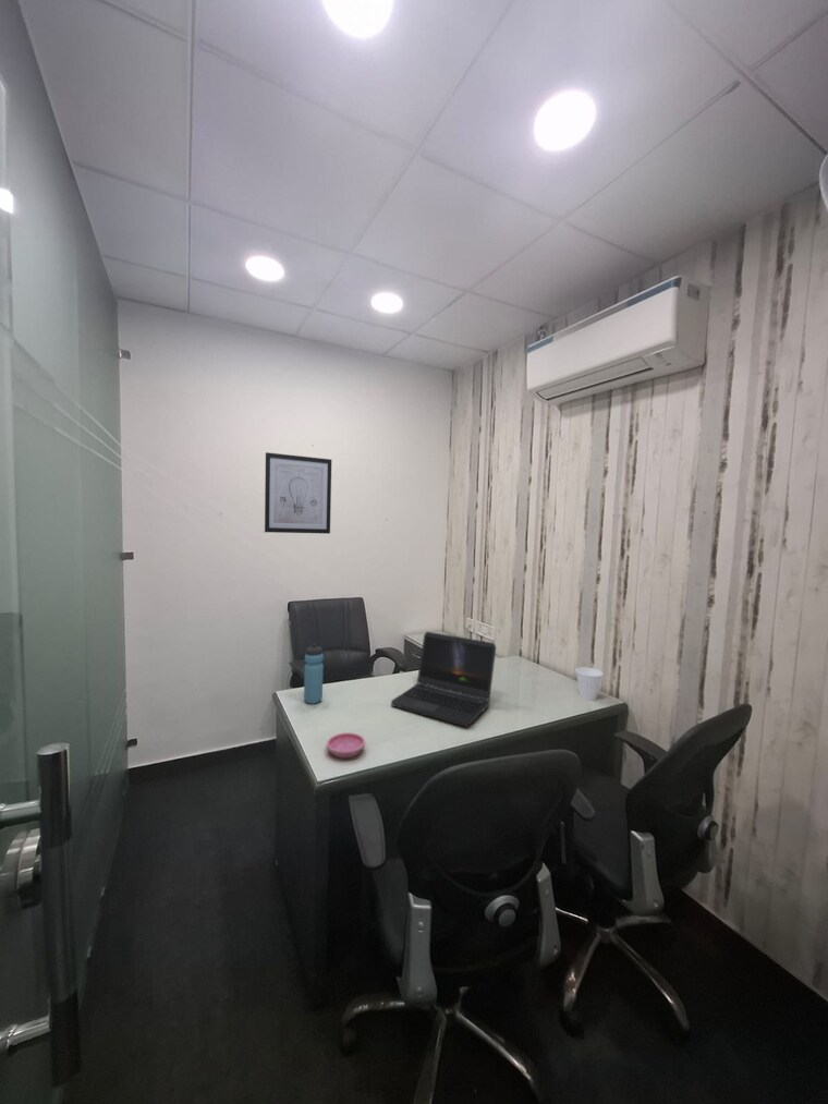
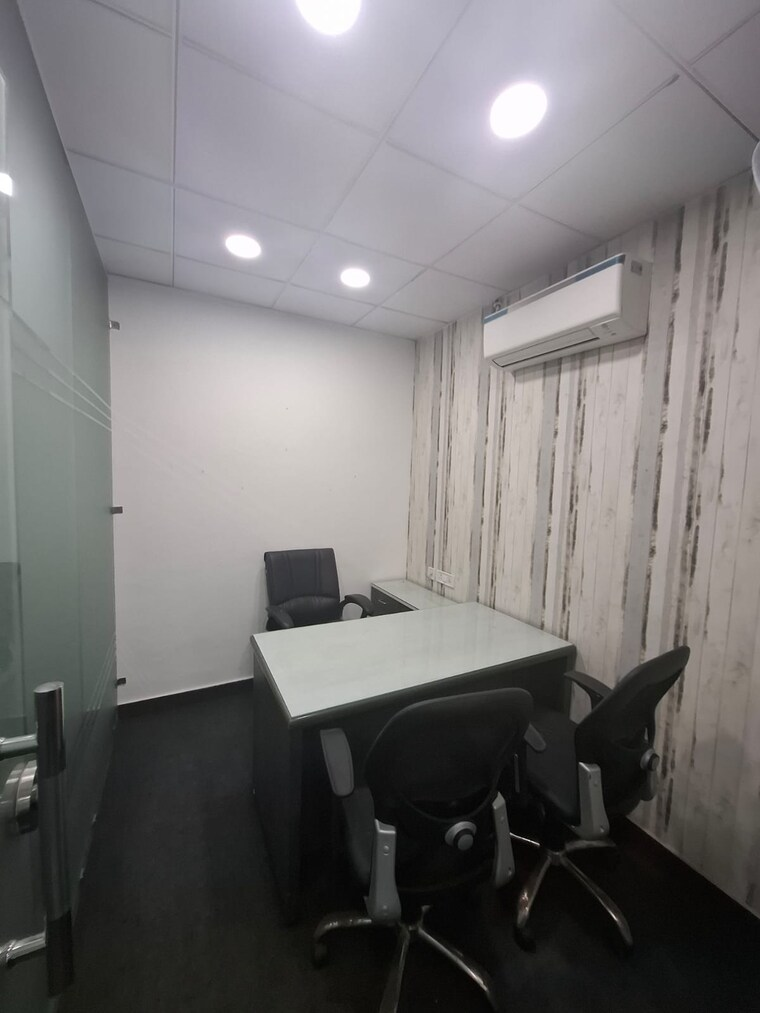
- wall art [264,451,332,535]
- saucer [326,731,366,760]
- laptop computer [390,631,497,728]
- water bottle [303,642,325,705]
- cup [575,666,605,702]
